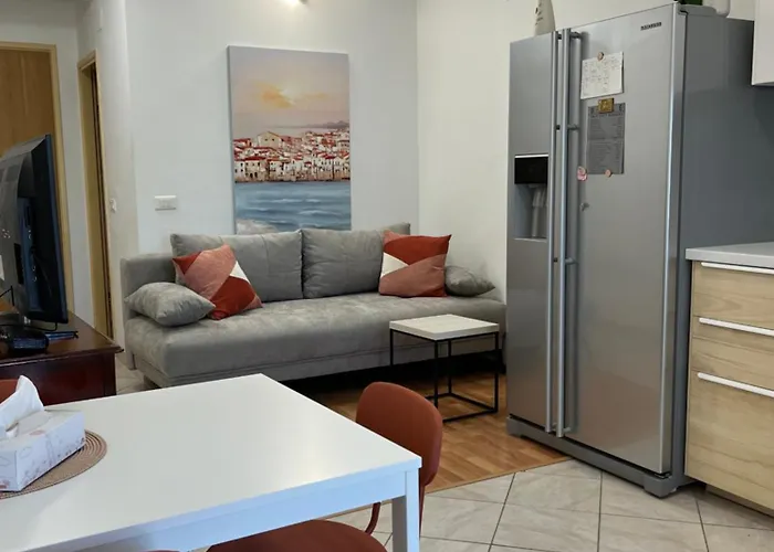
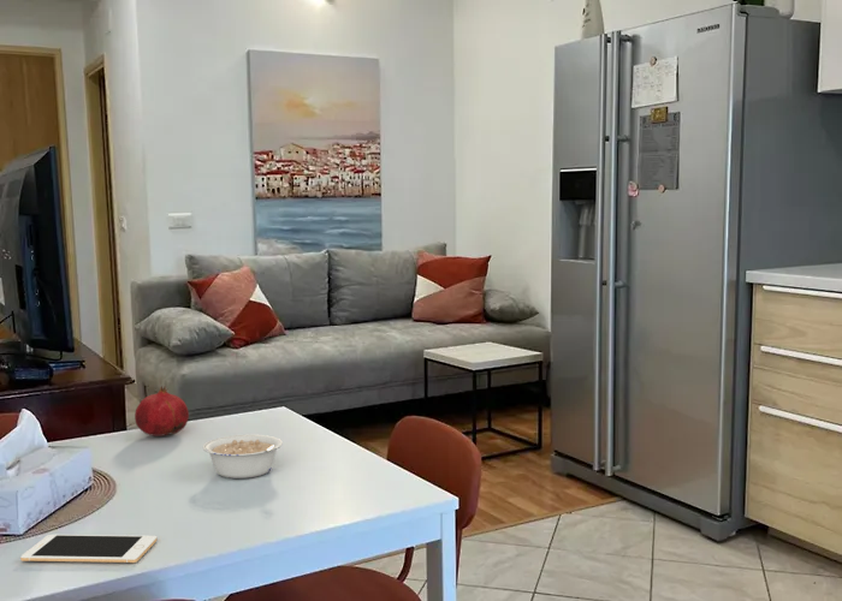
+ fruit [134,385,190,438]
+ legume [202,434,284,480]
+ cell phone [19,534,158,564]
